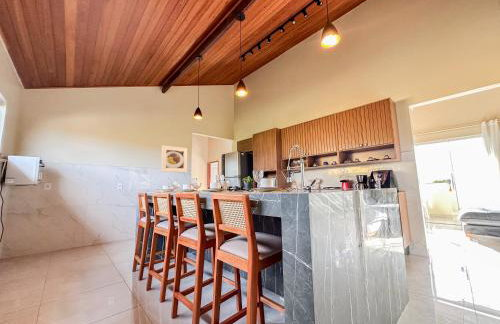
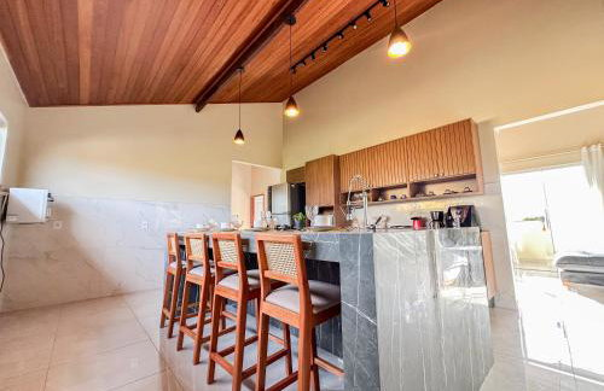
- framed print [160,144,188,173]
